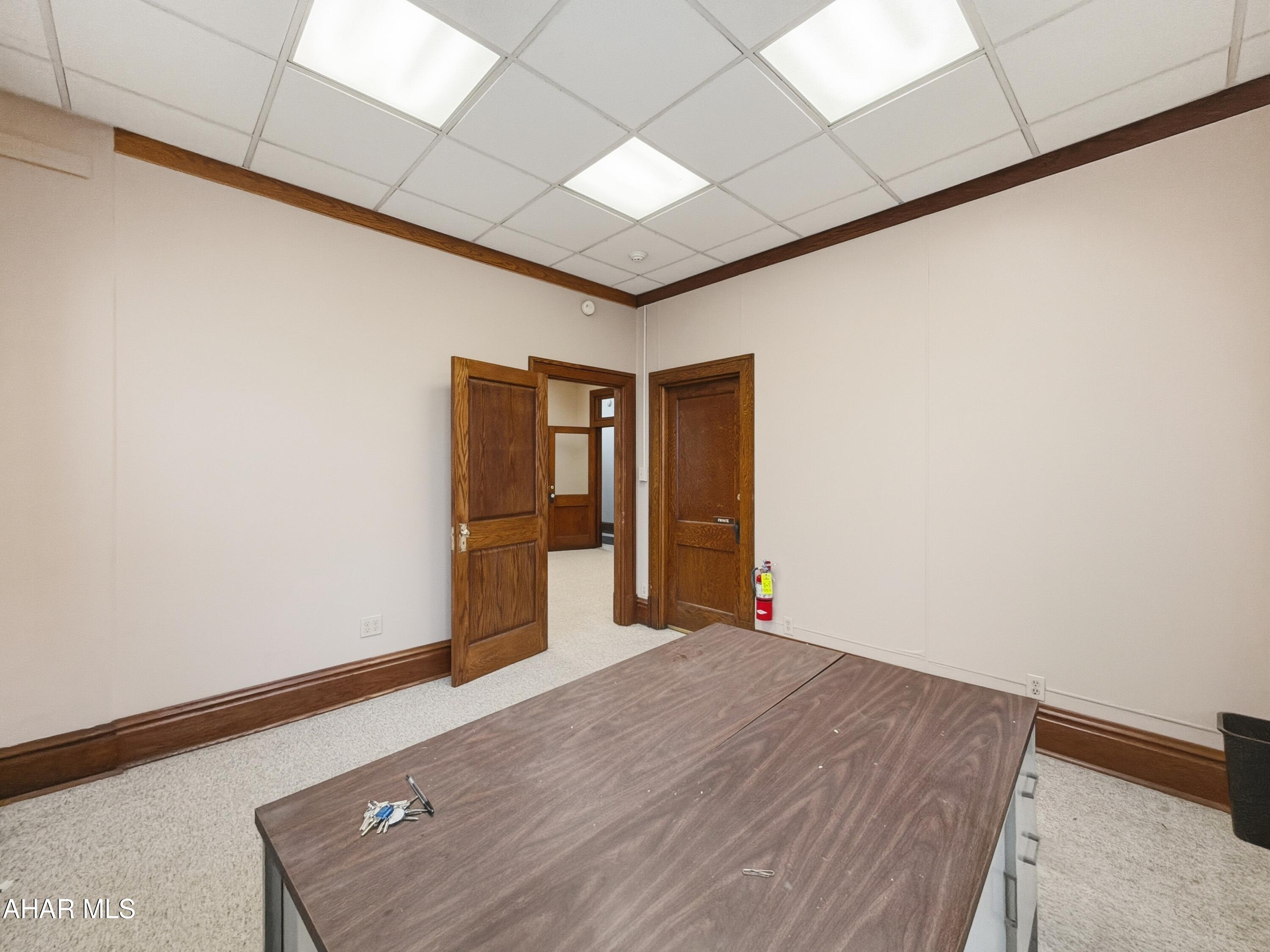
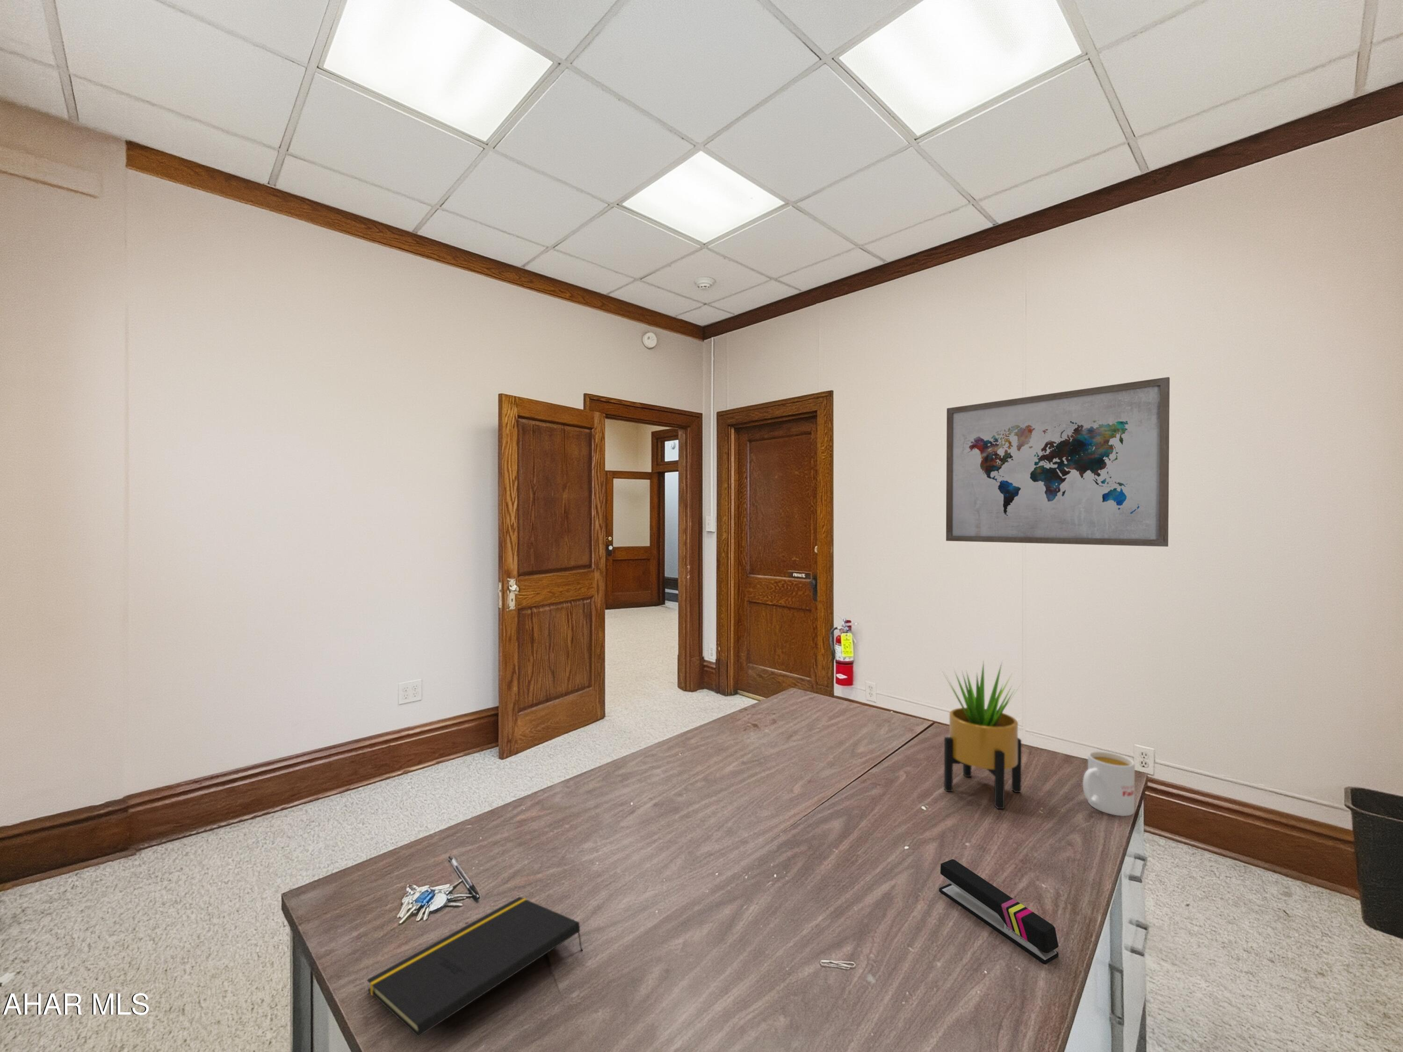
+ wall art [946,377,1170,547]
+ notepad [367,896,583,1038]
+ mug [1083,750,1136,817]
+ potted plant [940,659,1027,809]
+ stapler [939,859,1058,965]
